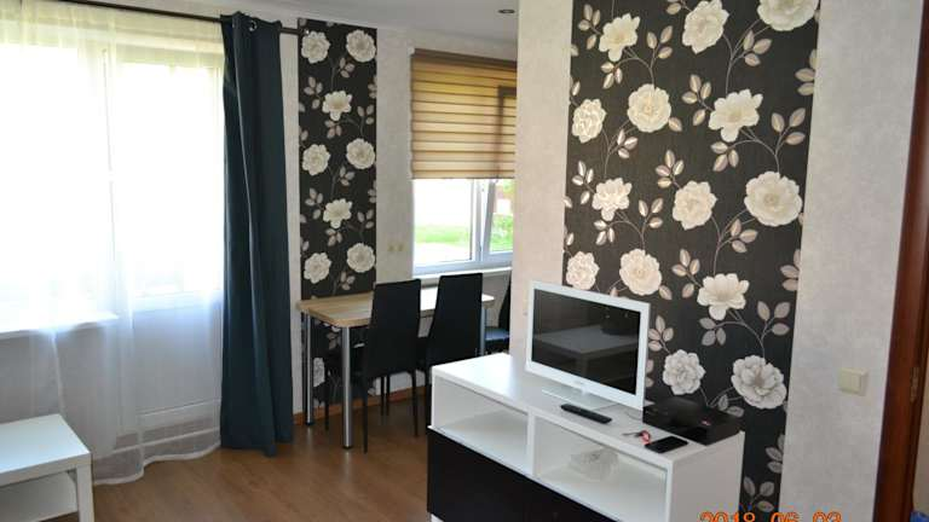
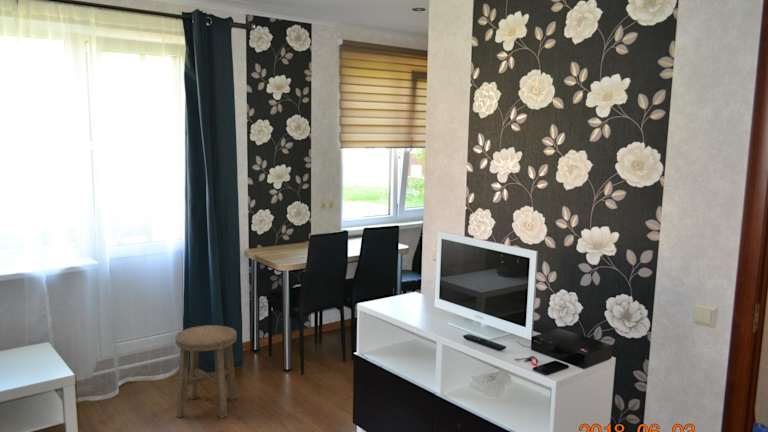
+ stool [174,324,238,419]
